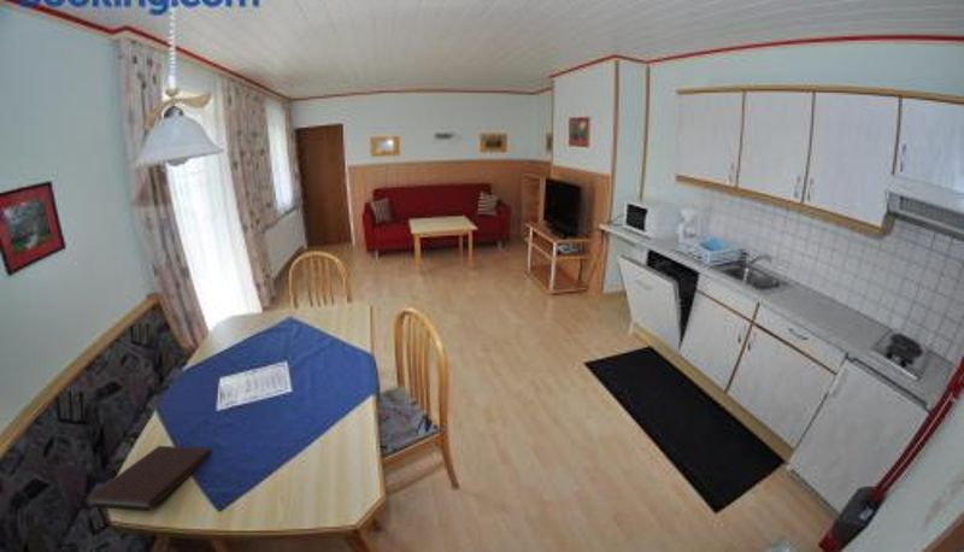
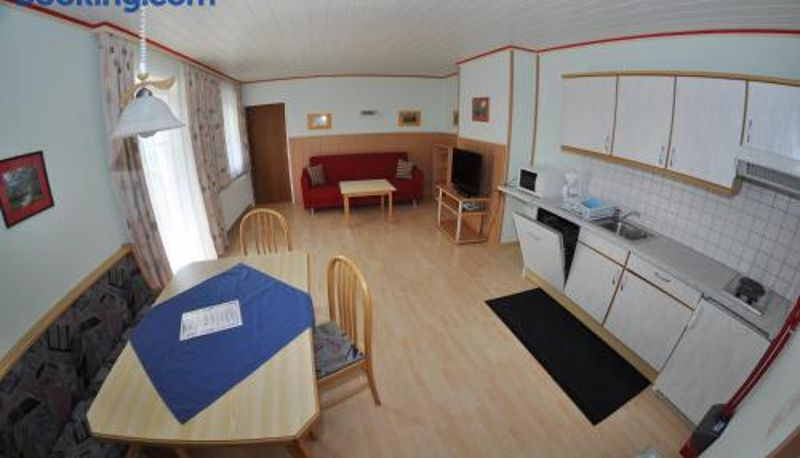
- notebook [86,445,213,512]
